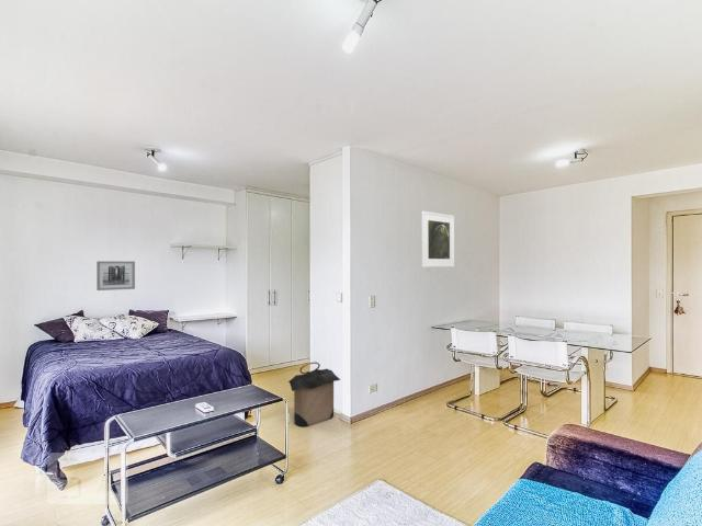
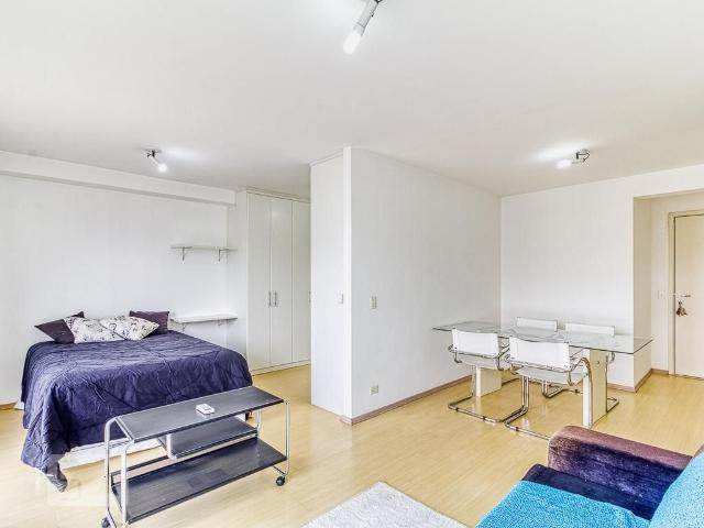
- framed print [421,210,455,268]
- laundry hamper [287,361,341,428]
- wall art [95,260,136,291]
